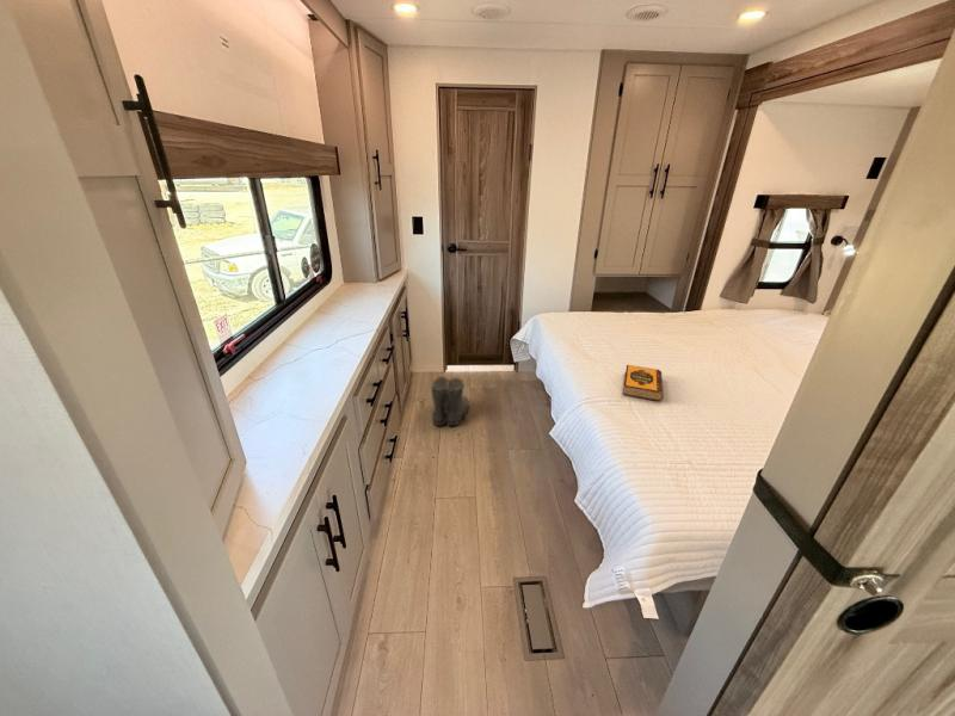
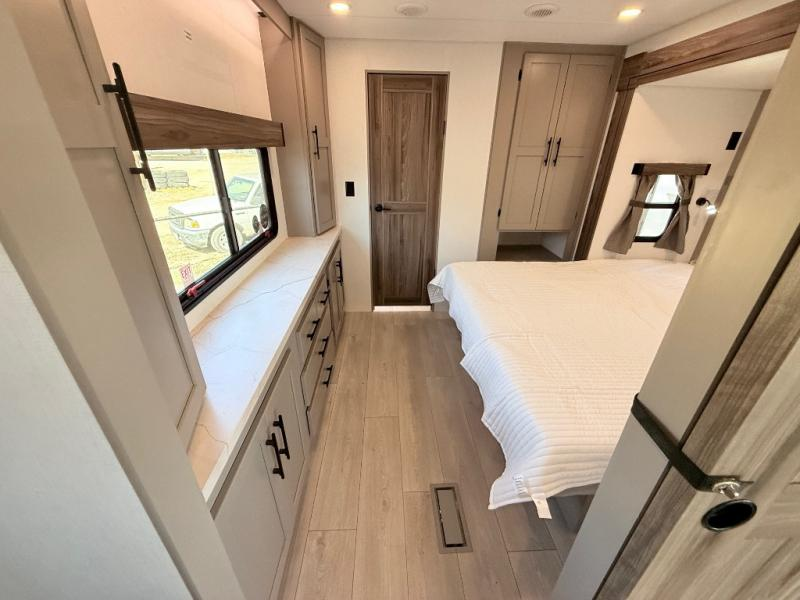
- hardback book [622,364,665,402]
- boots [430,375,470,427]
